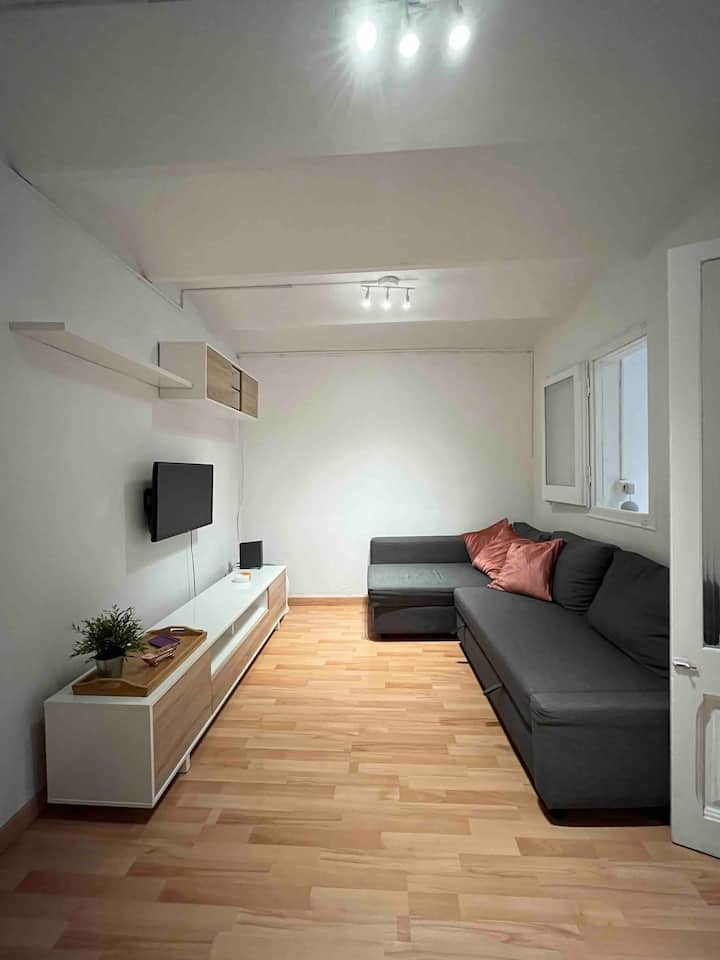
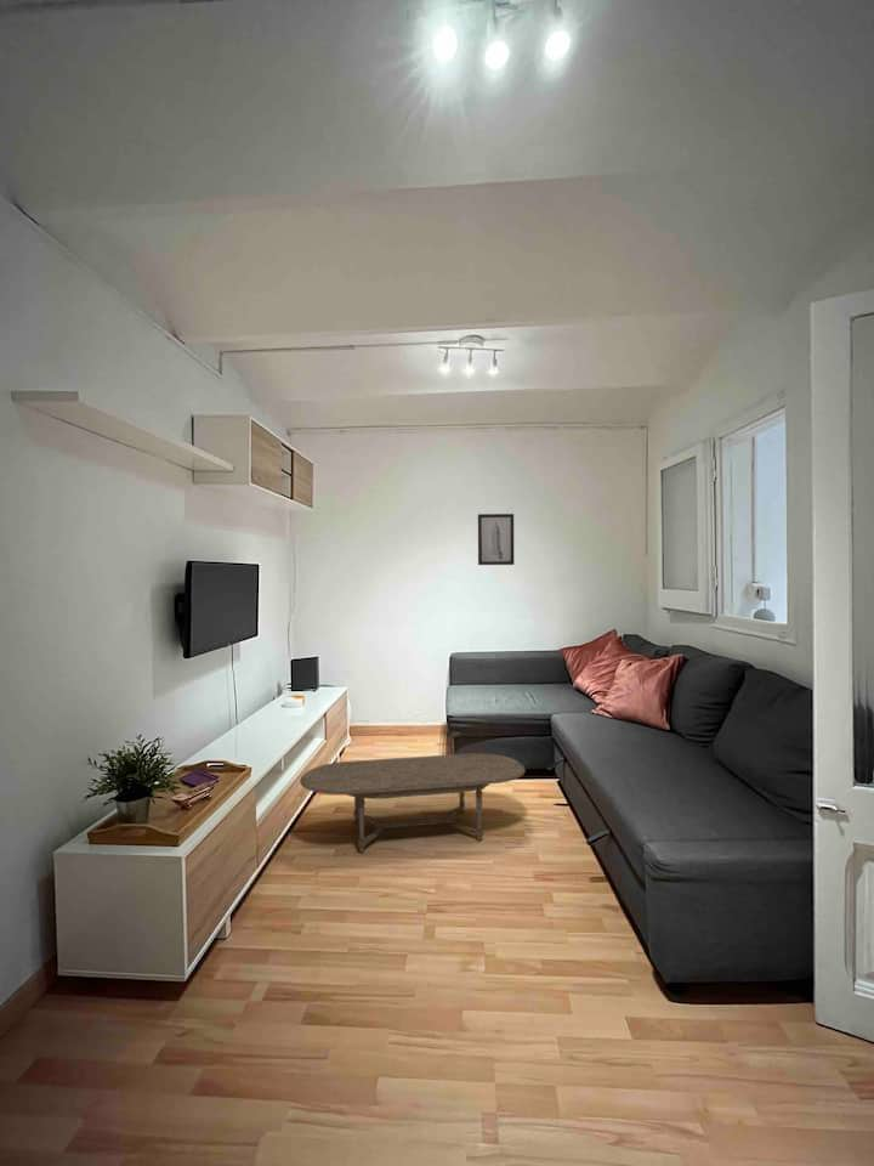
+ coffee table [299,752,527,854]
+ wall art [477,513,515,566]
